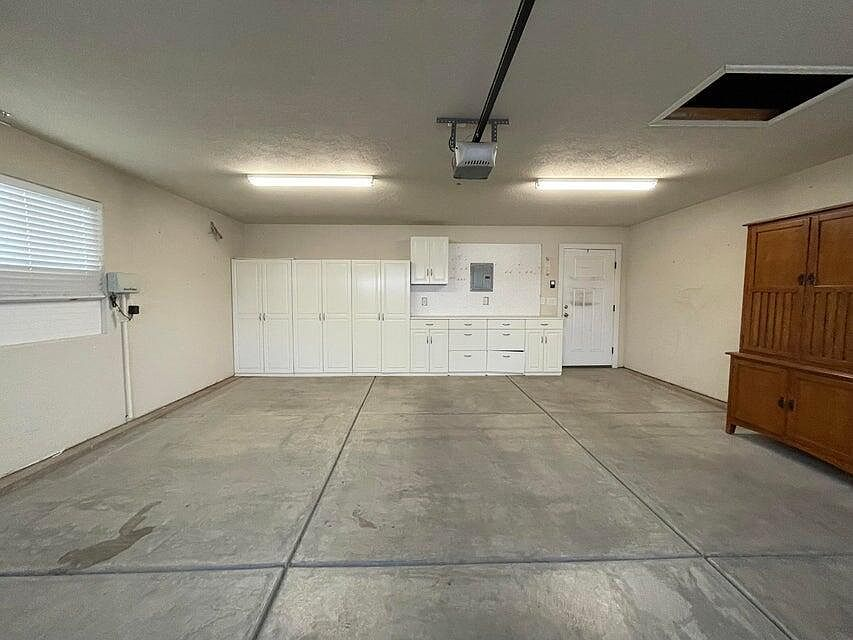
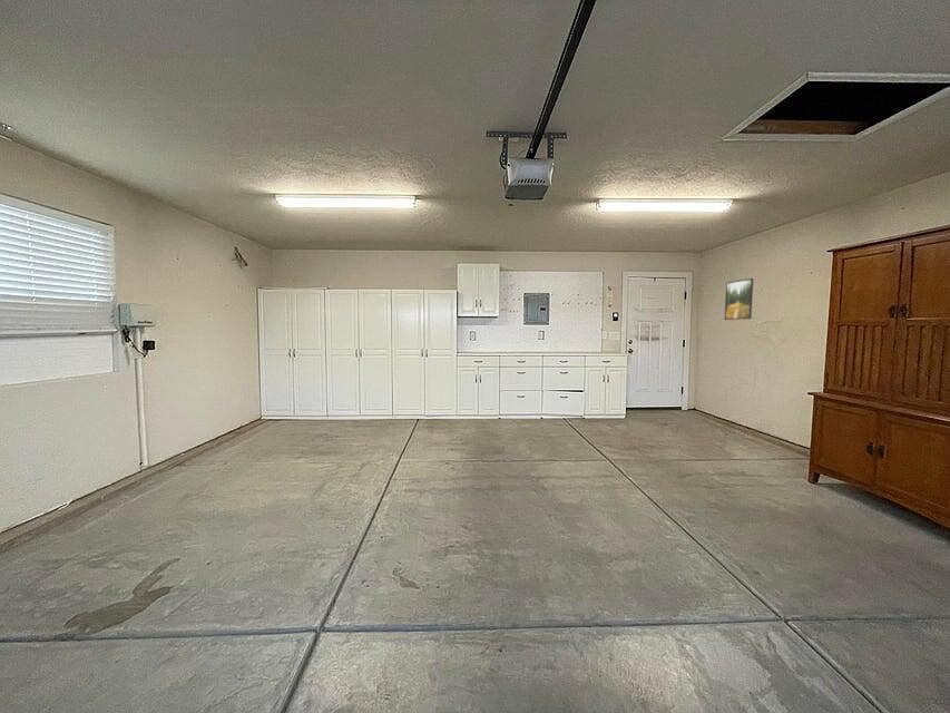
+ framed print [724,277,754,321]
